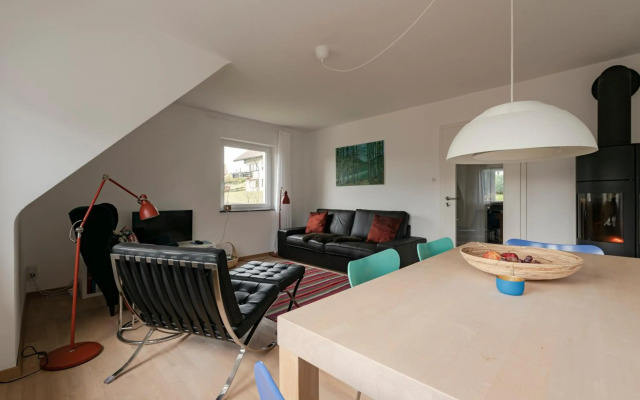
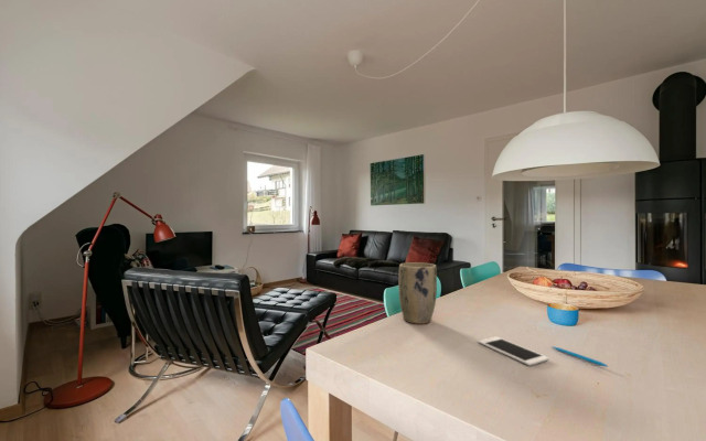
+ pen [550,345,610,368]
+ plant pot [397,261,438,325]
+ cell phone [478,336,549,366]
